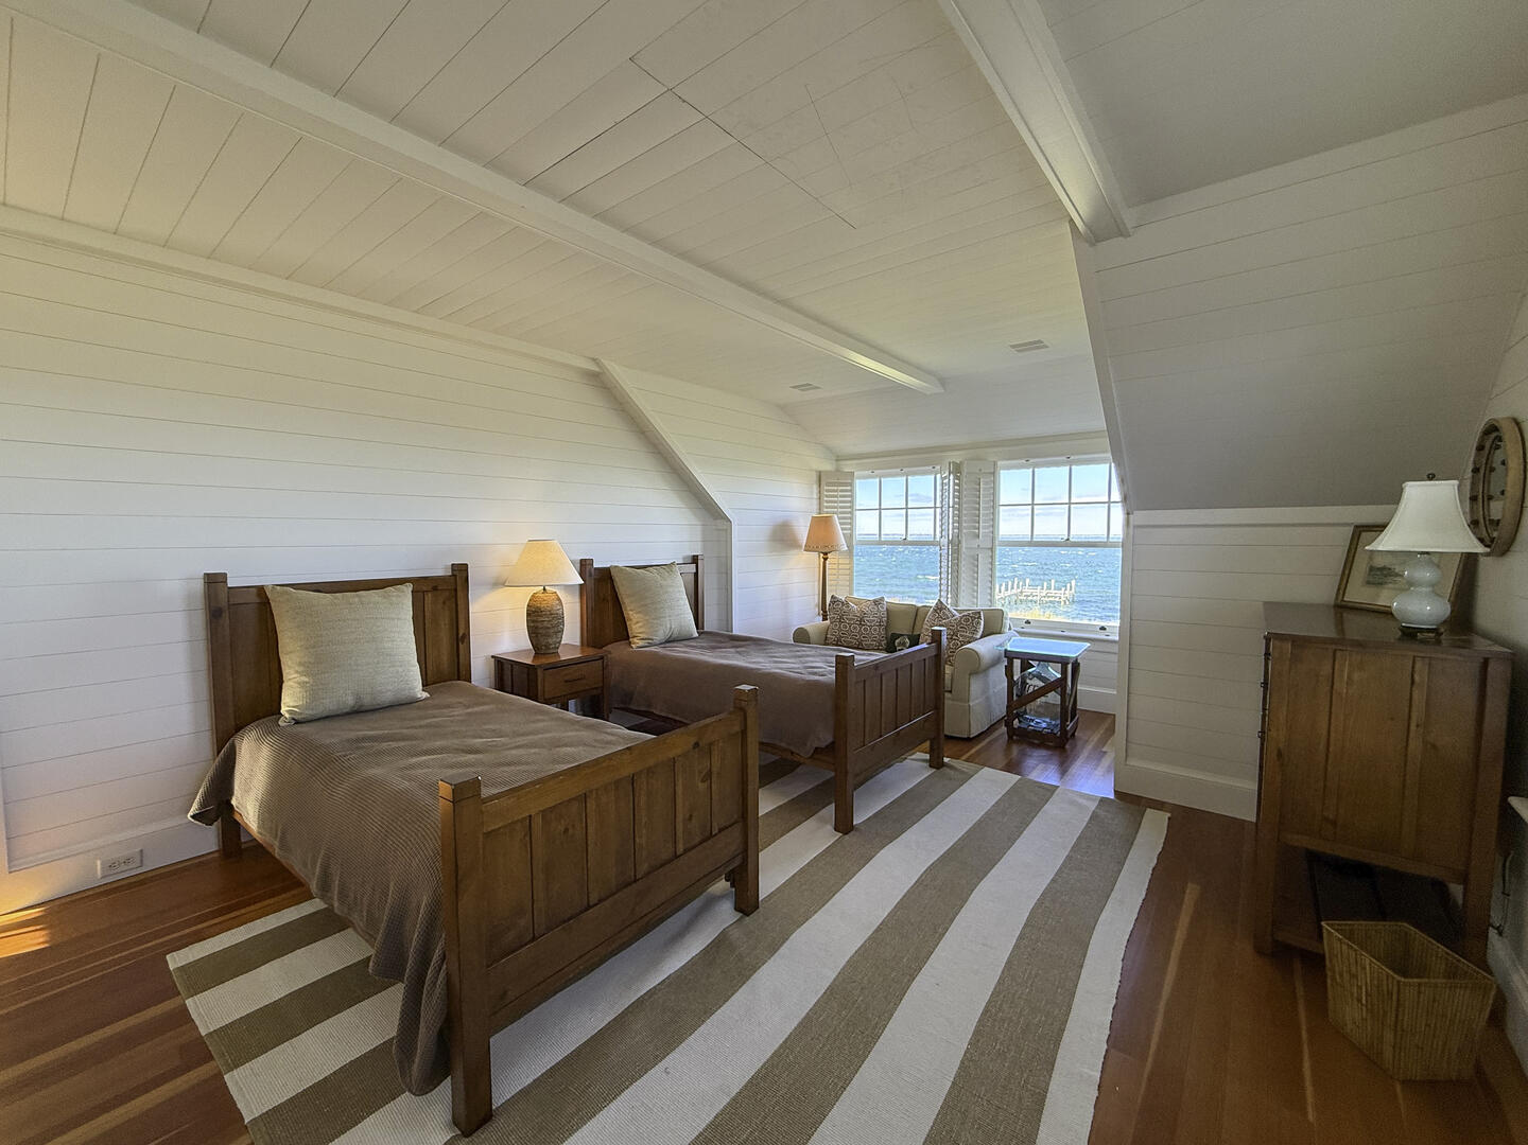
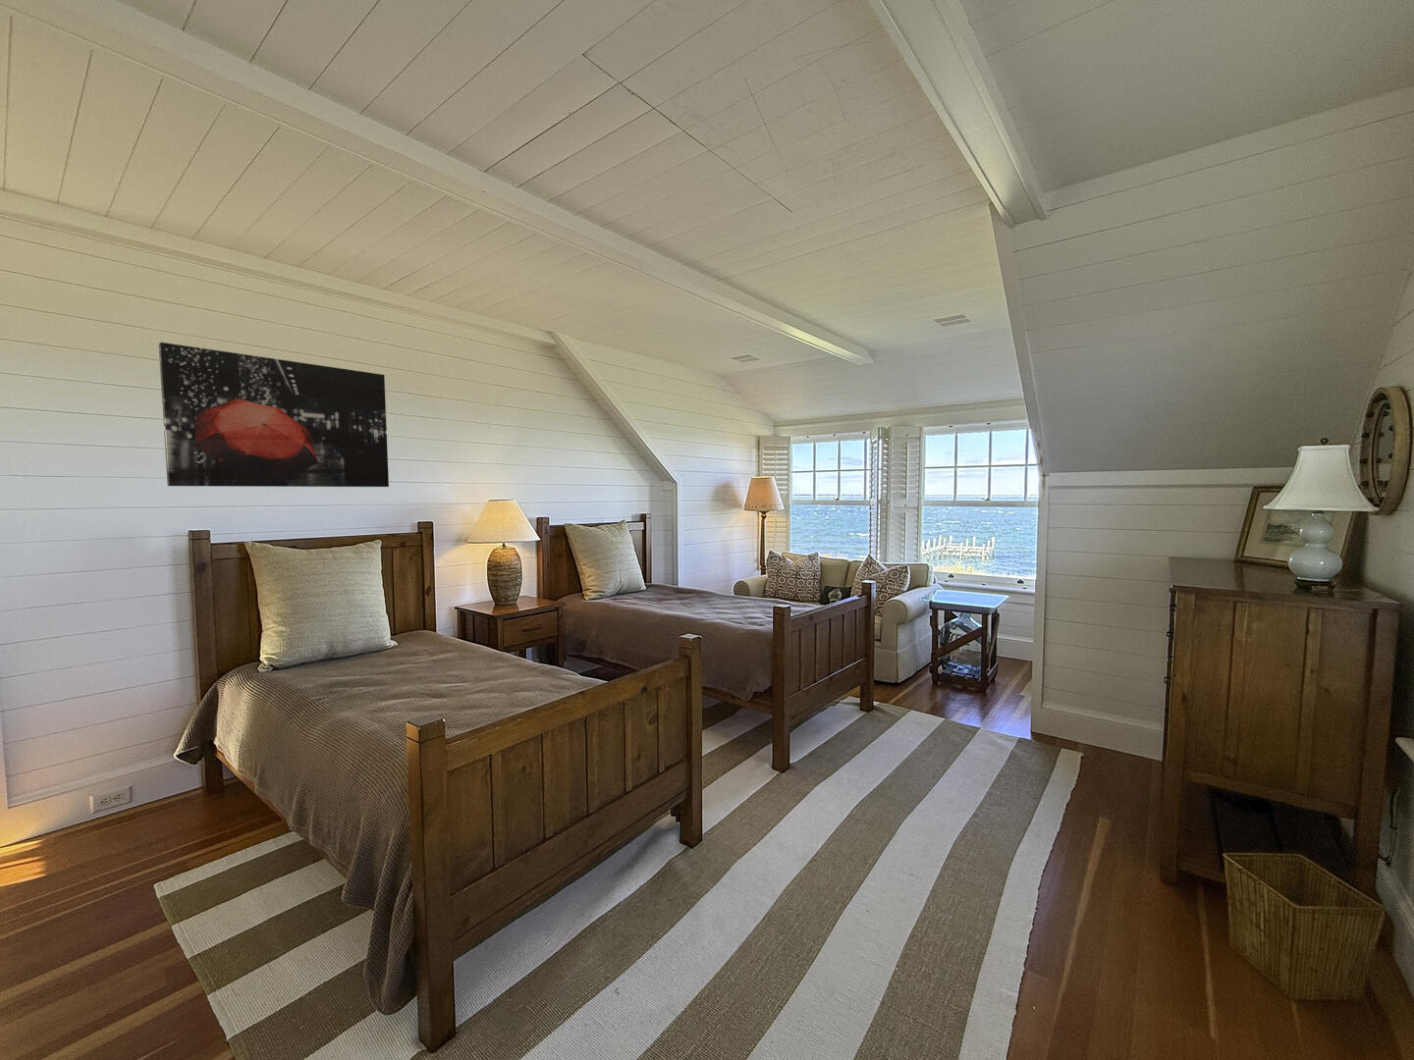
+ wall art [158,342,390,488]
